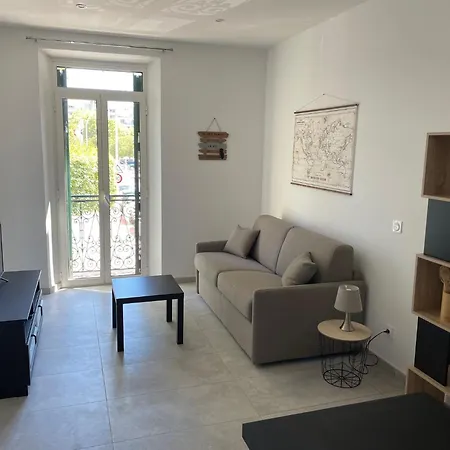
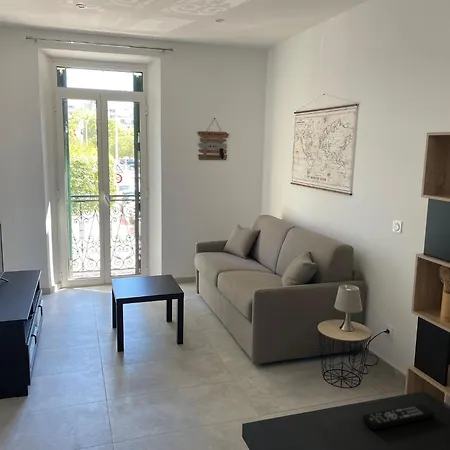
+ remote control [361,403,436,431]
